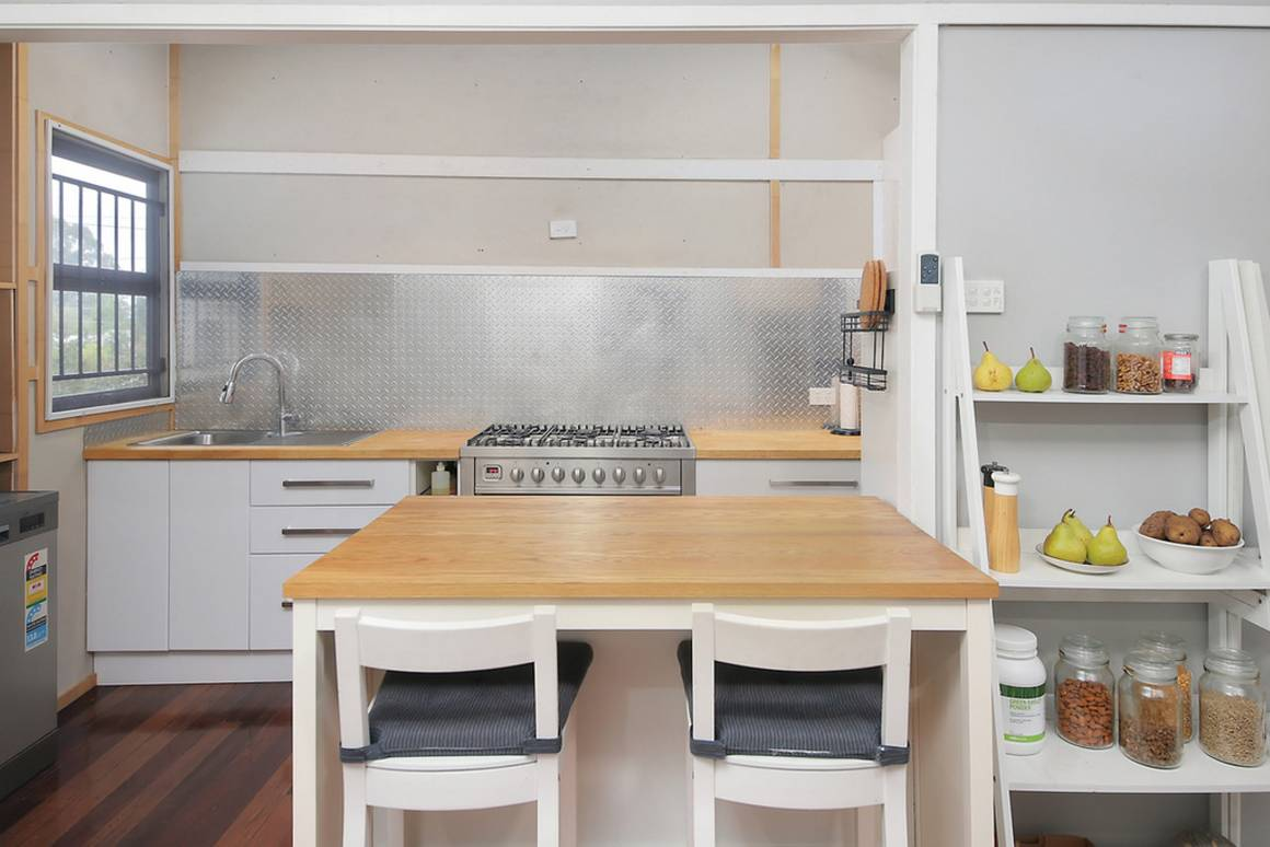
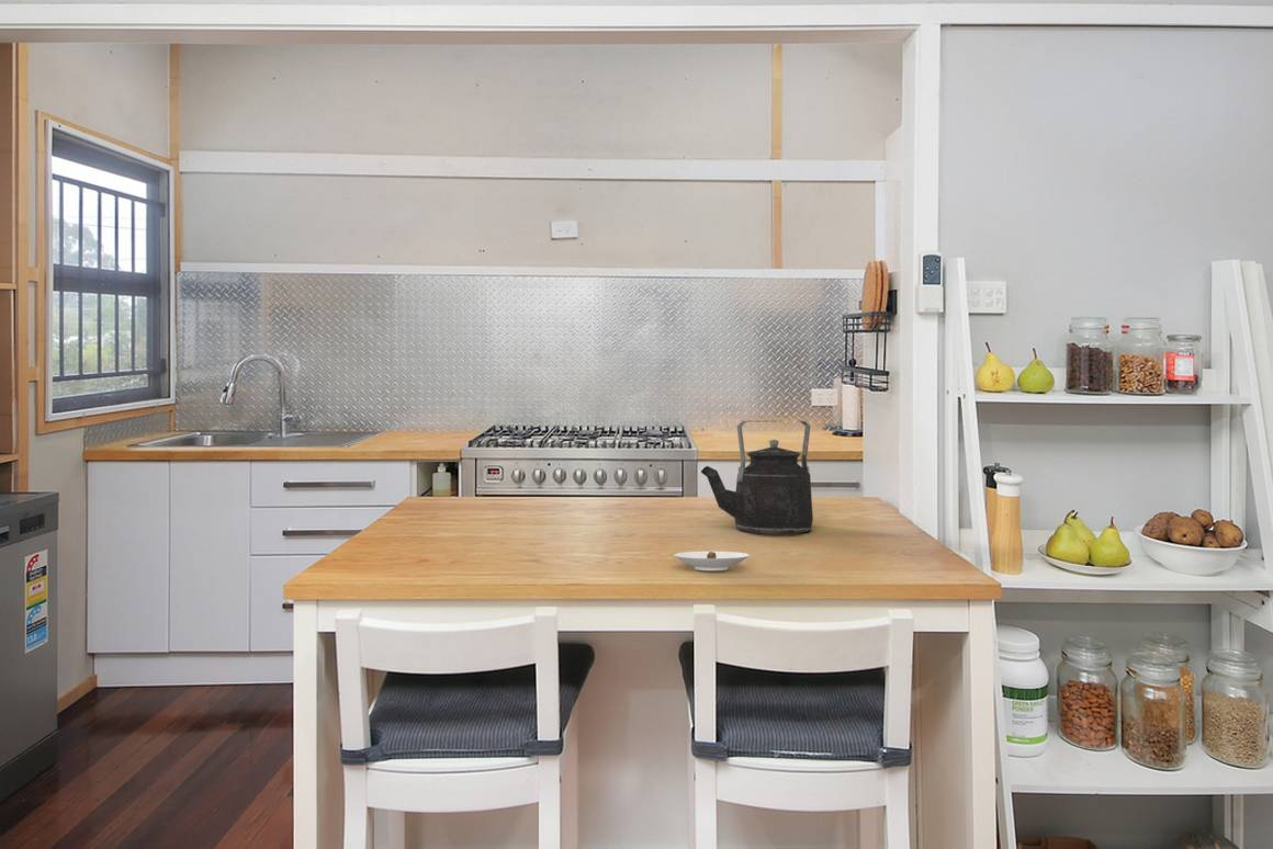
+ saucer [673,551,751,571]
+ kettle [700,420,814,535]
